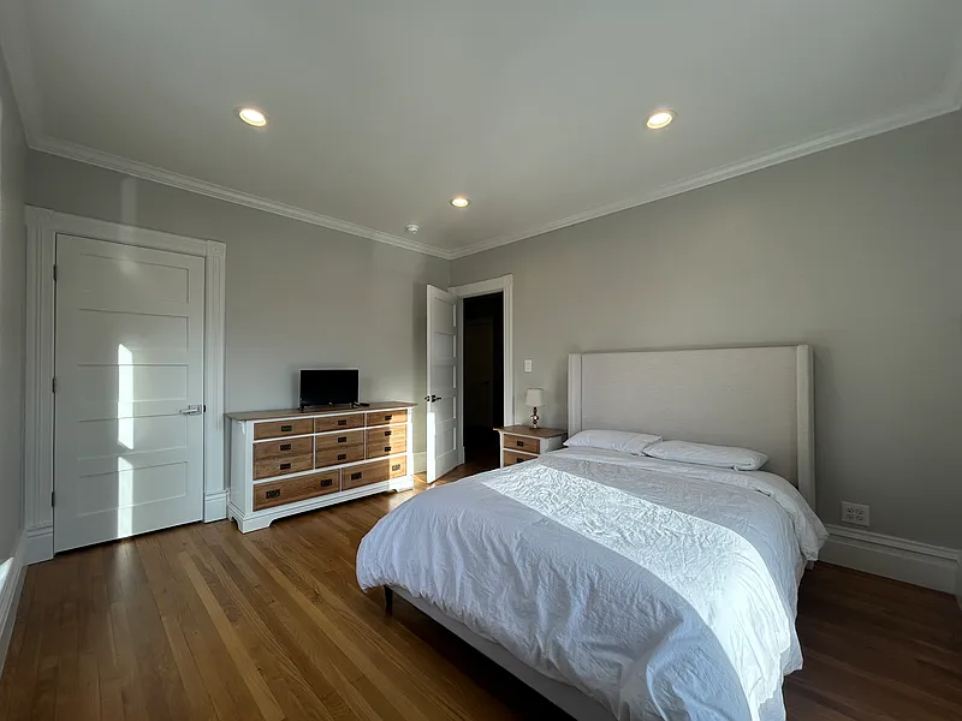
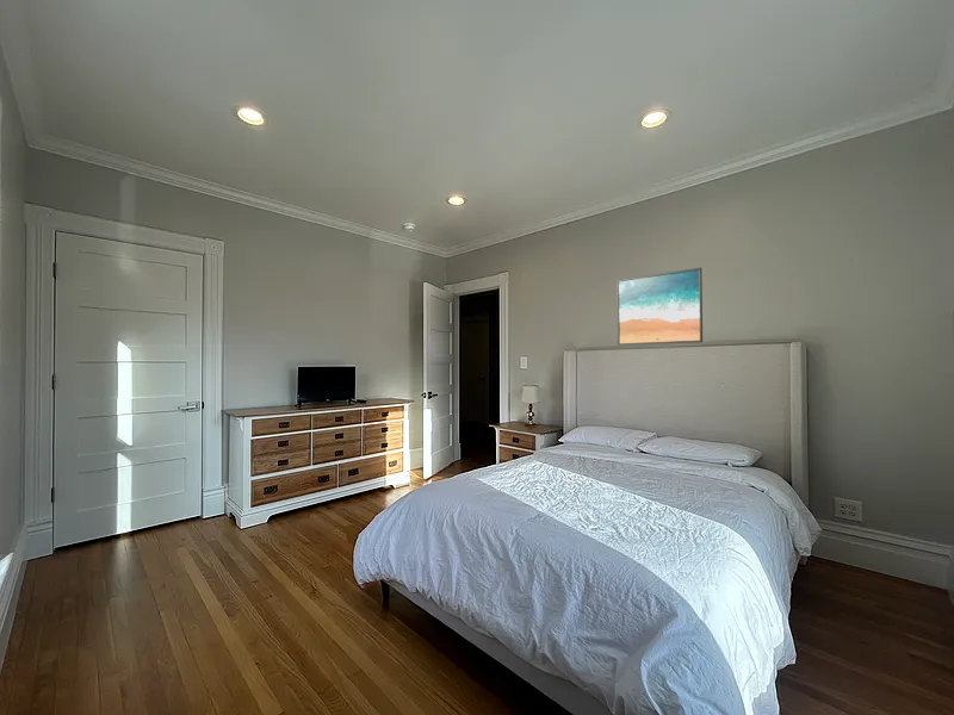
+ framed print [615,266,704,347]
